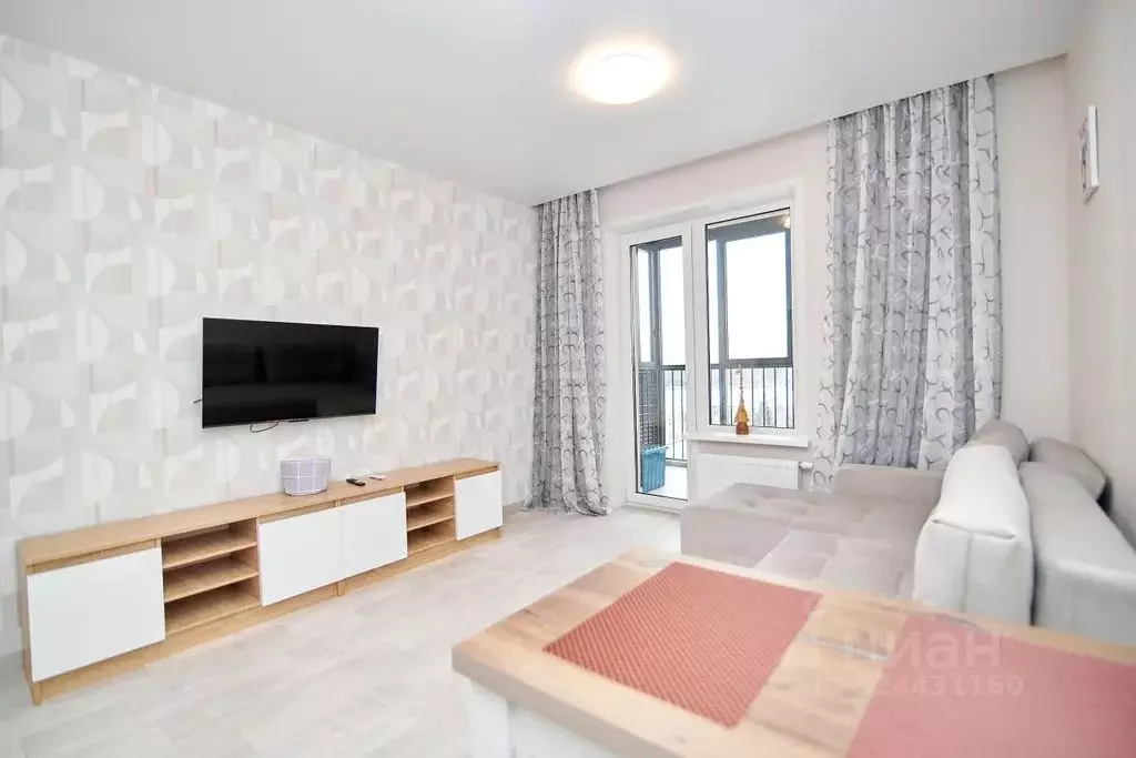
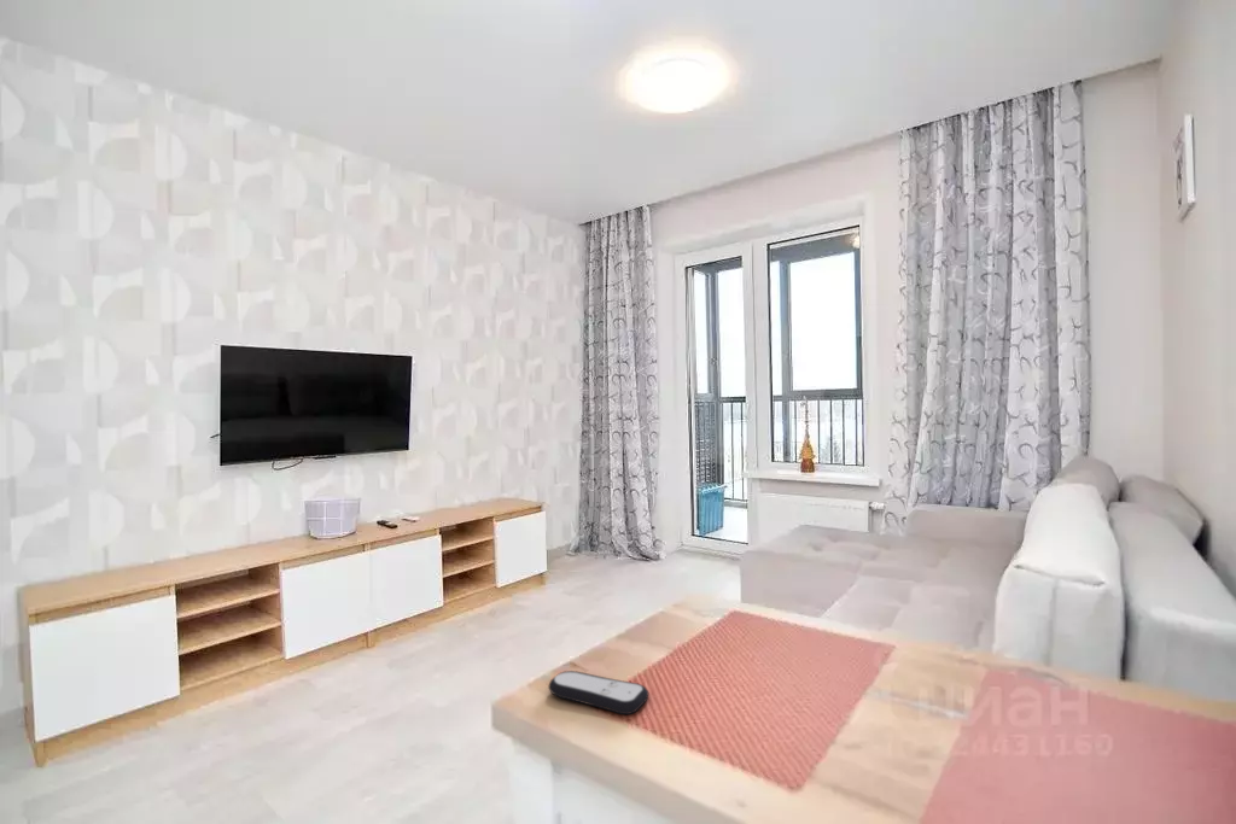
+ remote control [547,670,649,715]
